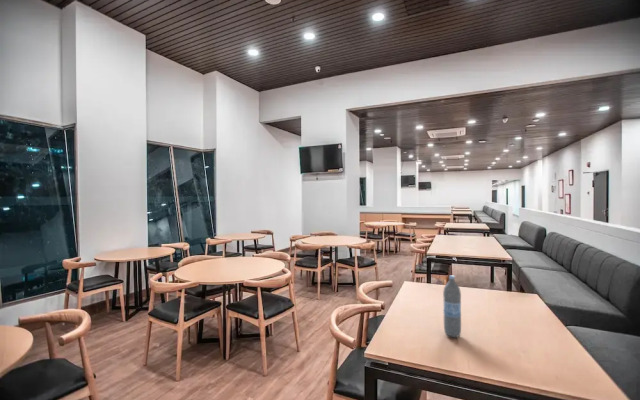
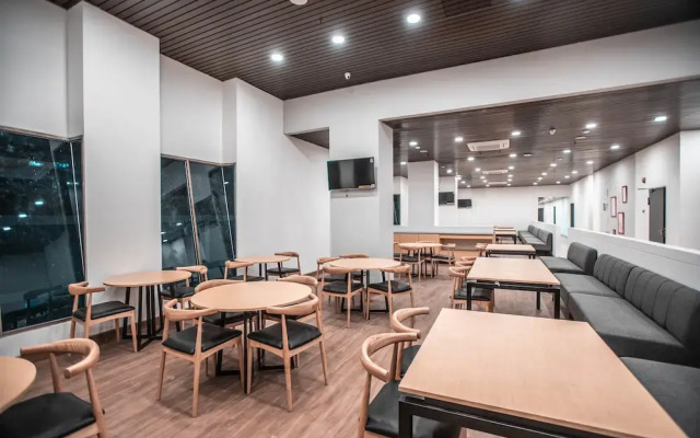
- water bottle [442,274,462,338]
